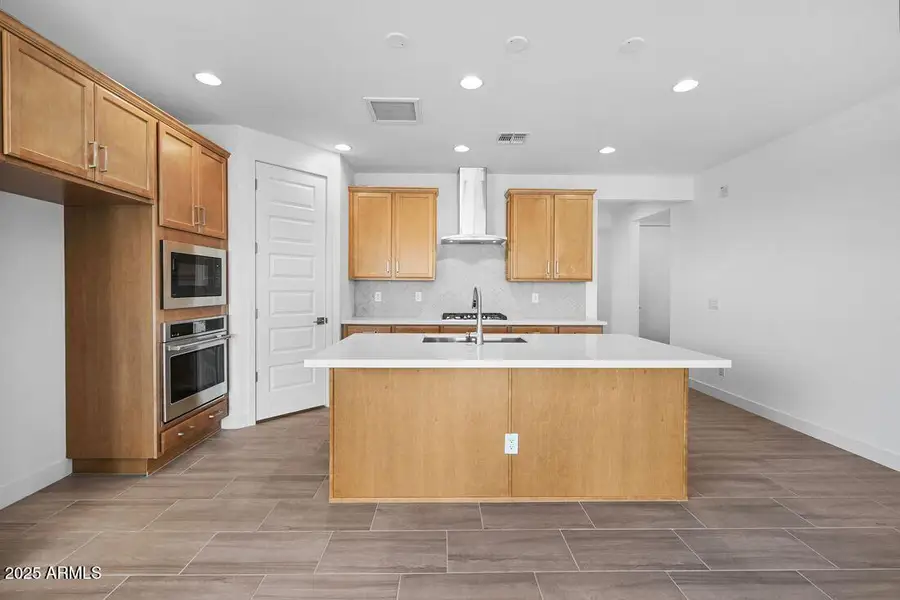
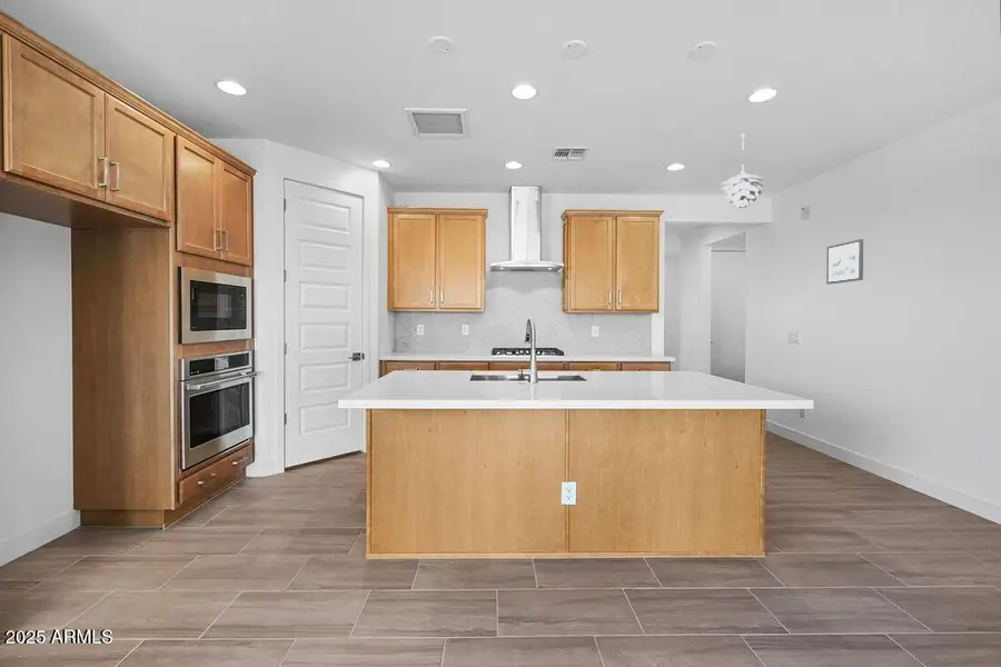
+ picture frame [825,238,864,286]
+ pendant light [720,132,767,209]
